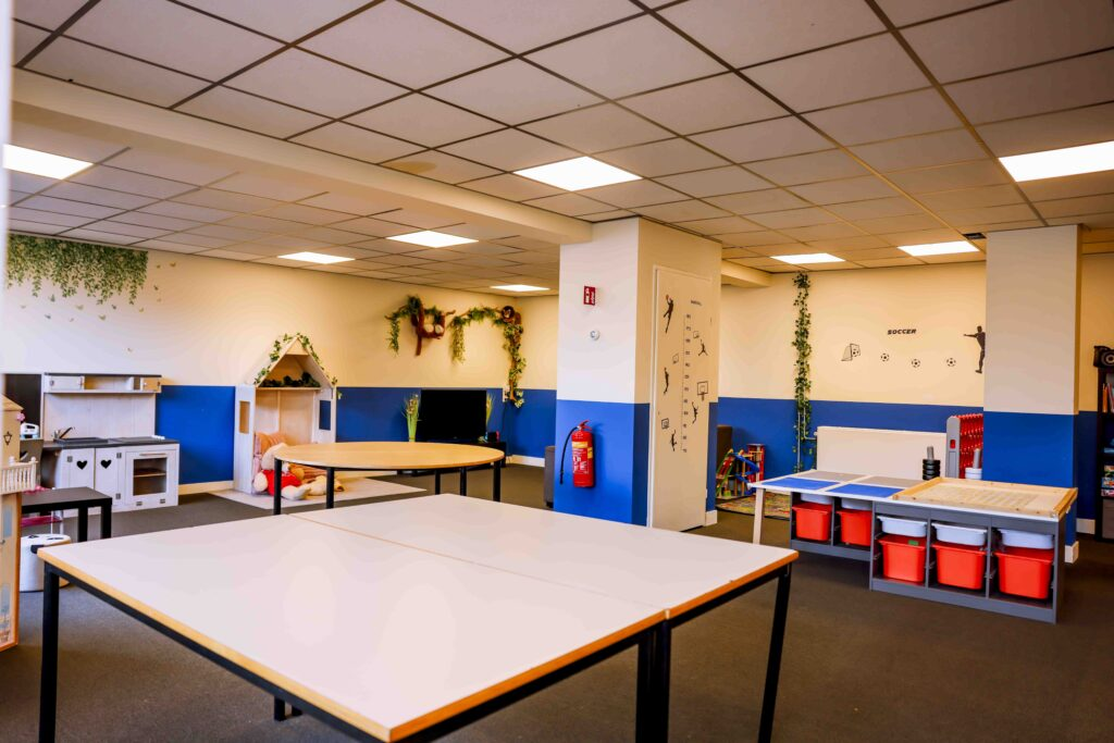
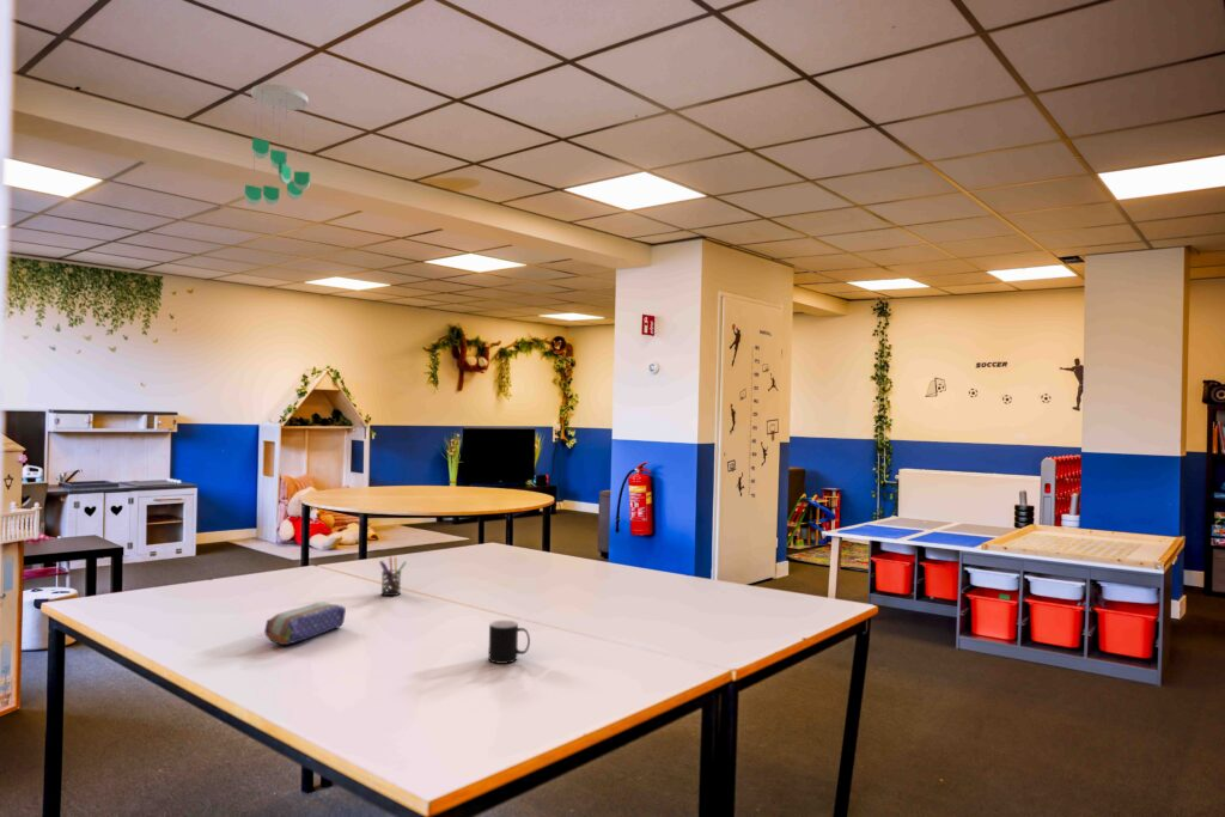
+ cup [487,620,531,665]
+ ceiling mobile [244,83,311,206]
+ pencil case [263,600,347,646]
+ pen holder [378,556,408,597]
